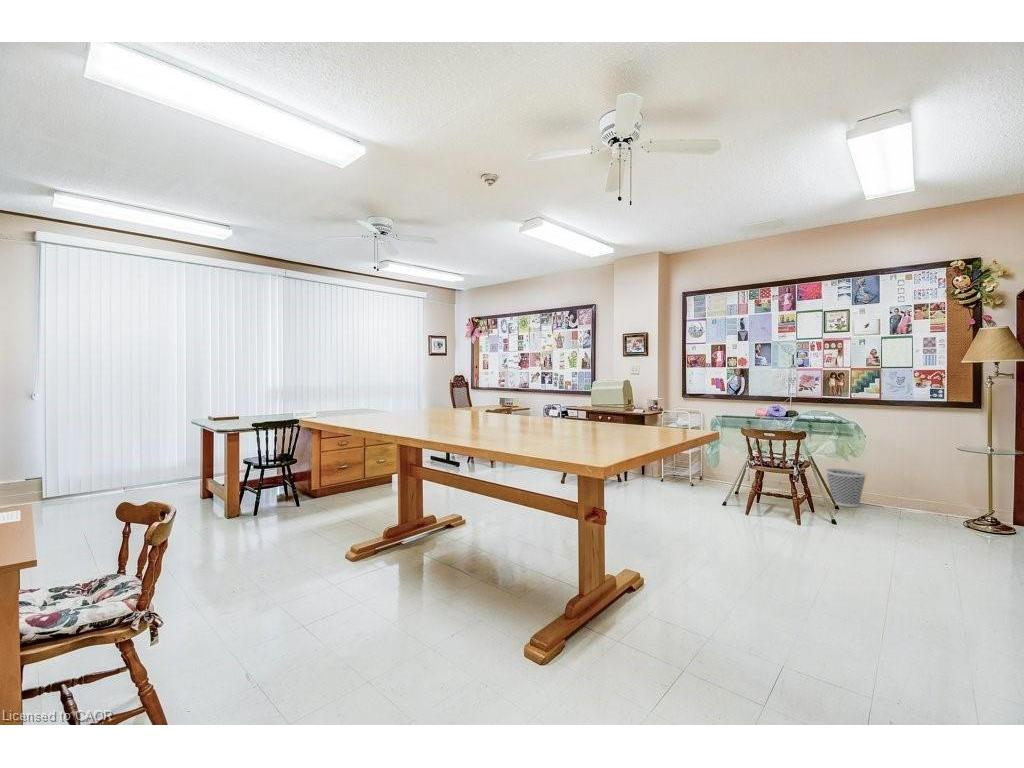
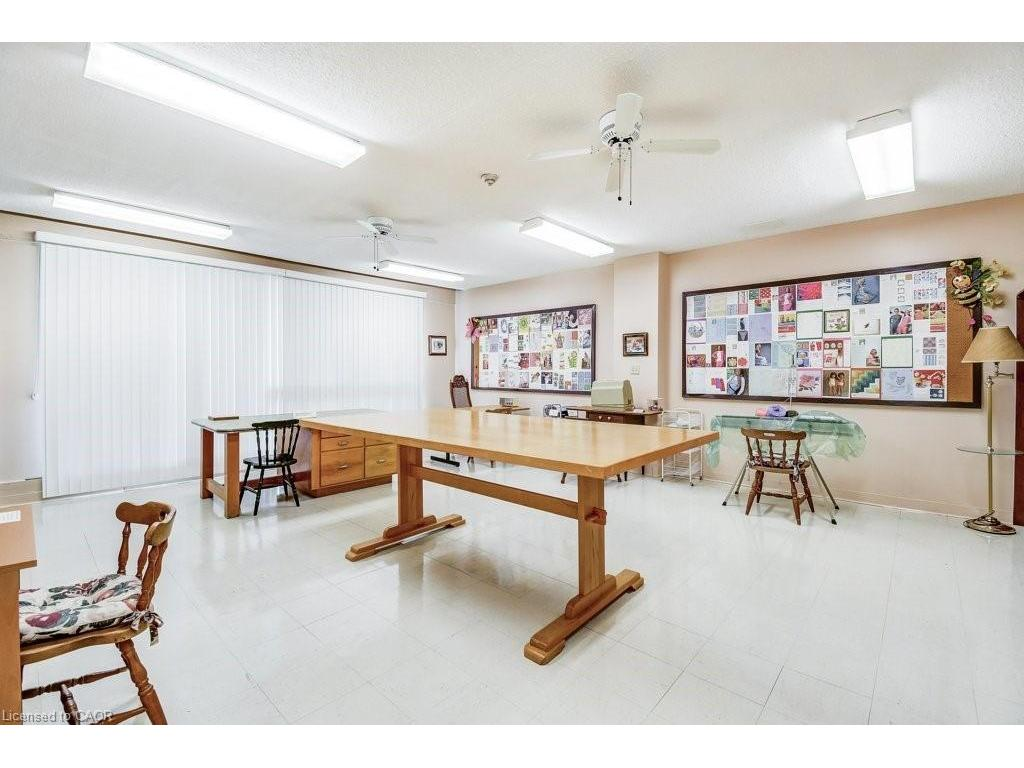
- wastebasket [825,468,868,508]
